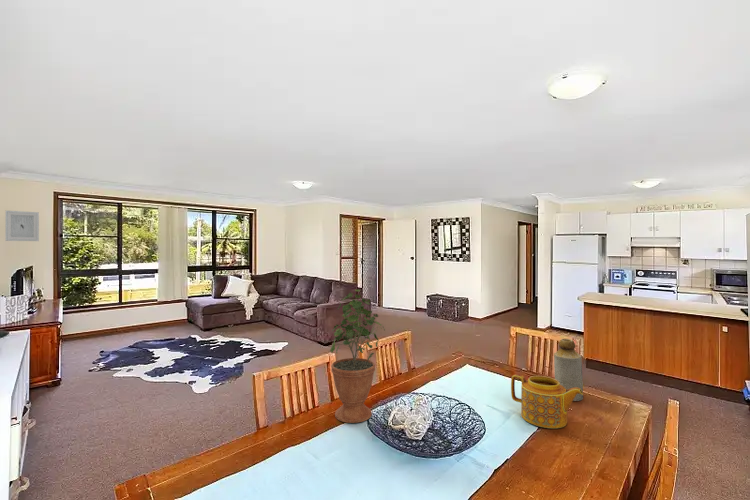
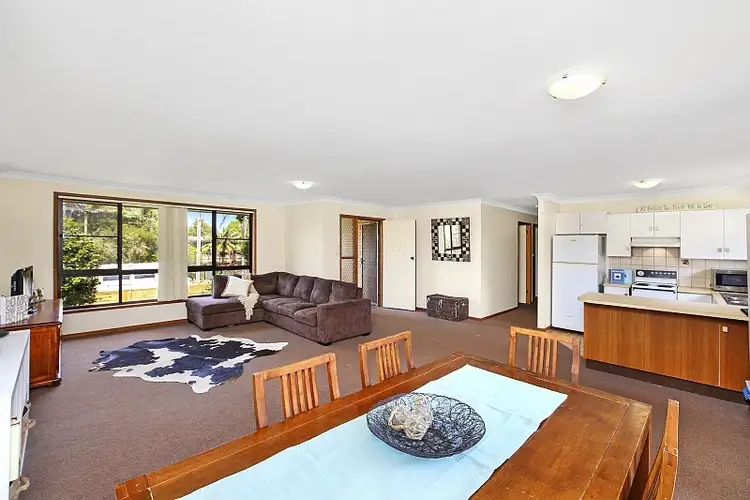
- teapot [510,373,584,429]
- potted plant [329,288,386,424]
- wall art [4,210,40,242]
- bottle [553,338,584,402]
